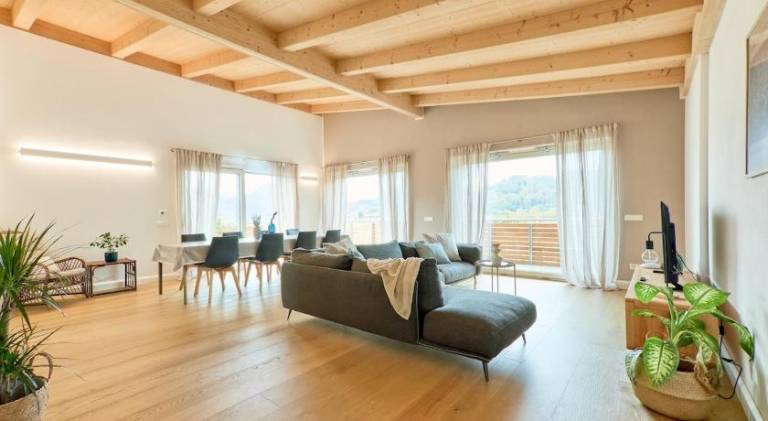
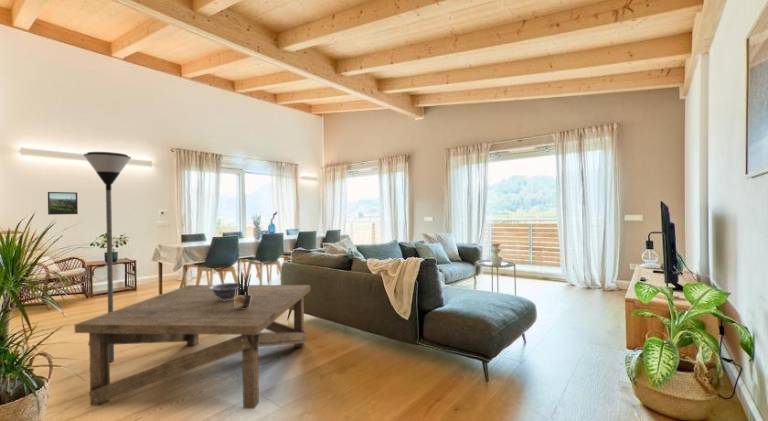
+ potted plant [235,270,252,308]
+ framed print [47,191,79,216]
+ floor lamp [83,151,132,363]
+ coffee table [74,284,311,410]
+ decorative bowl [209,282,244,301]
